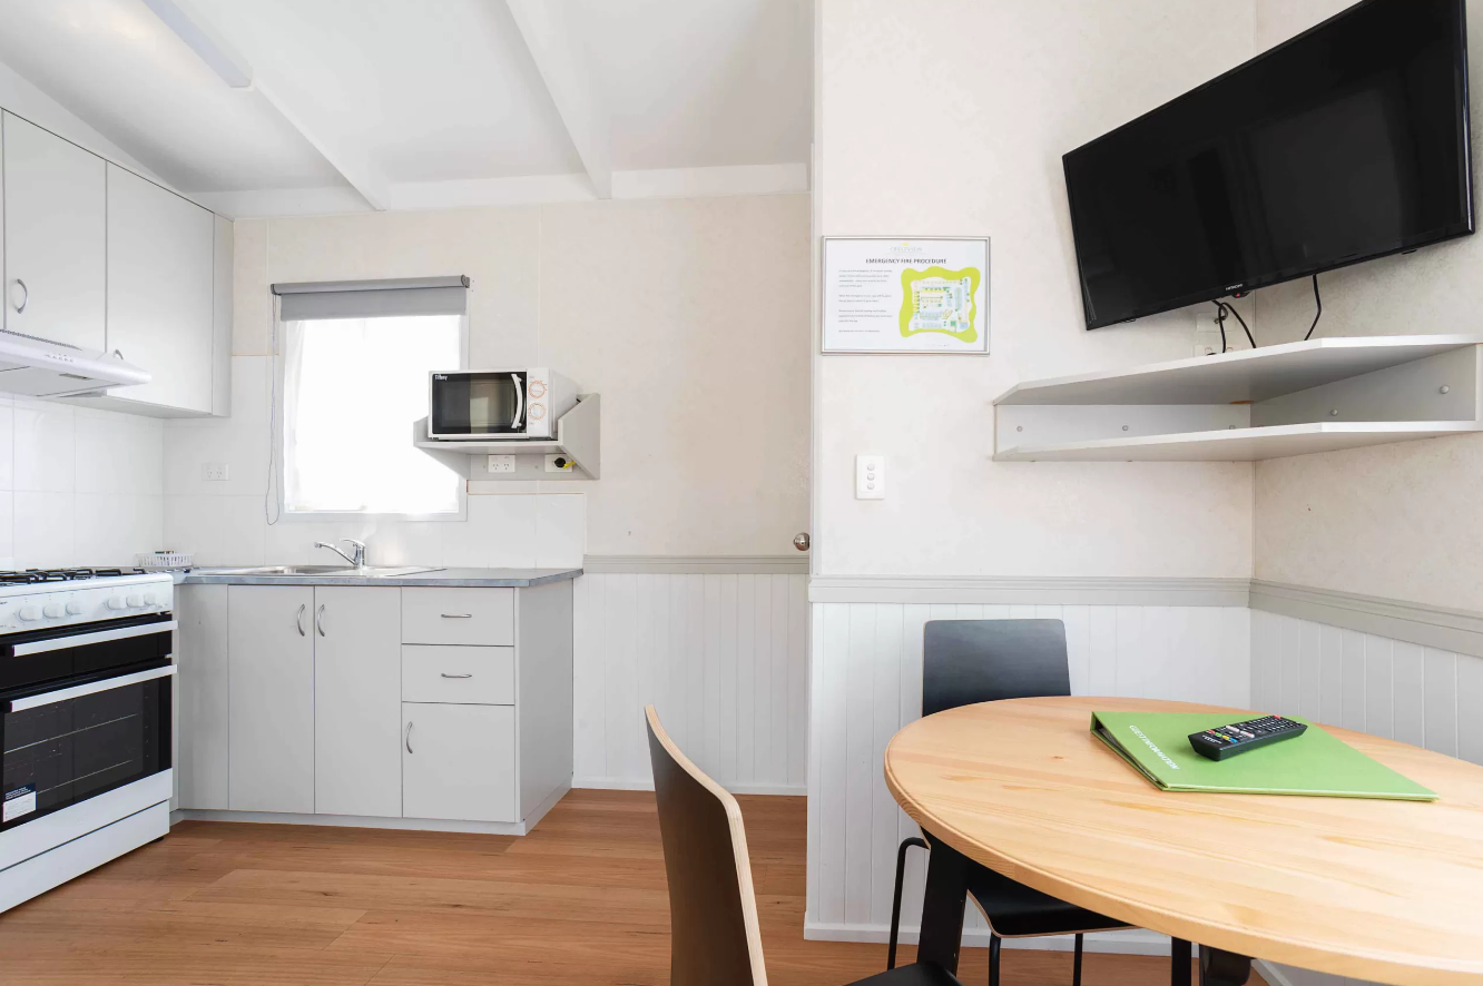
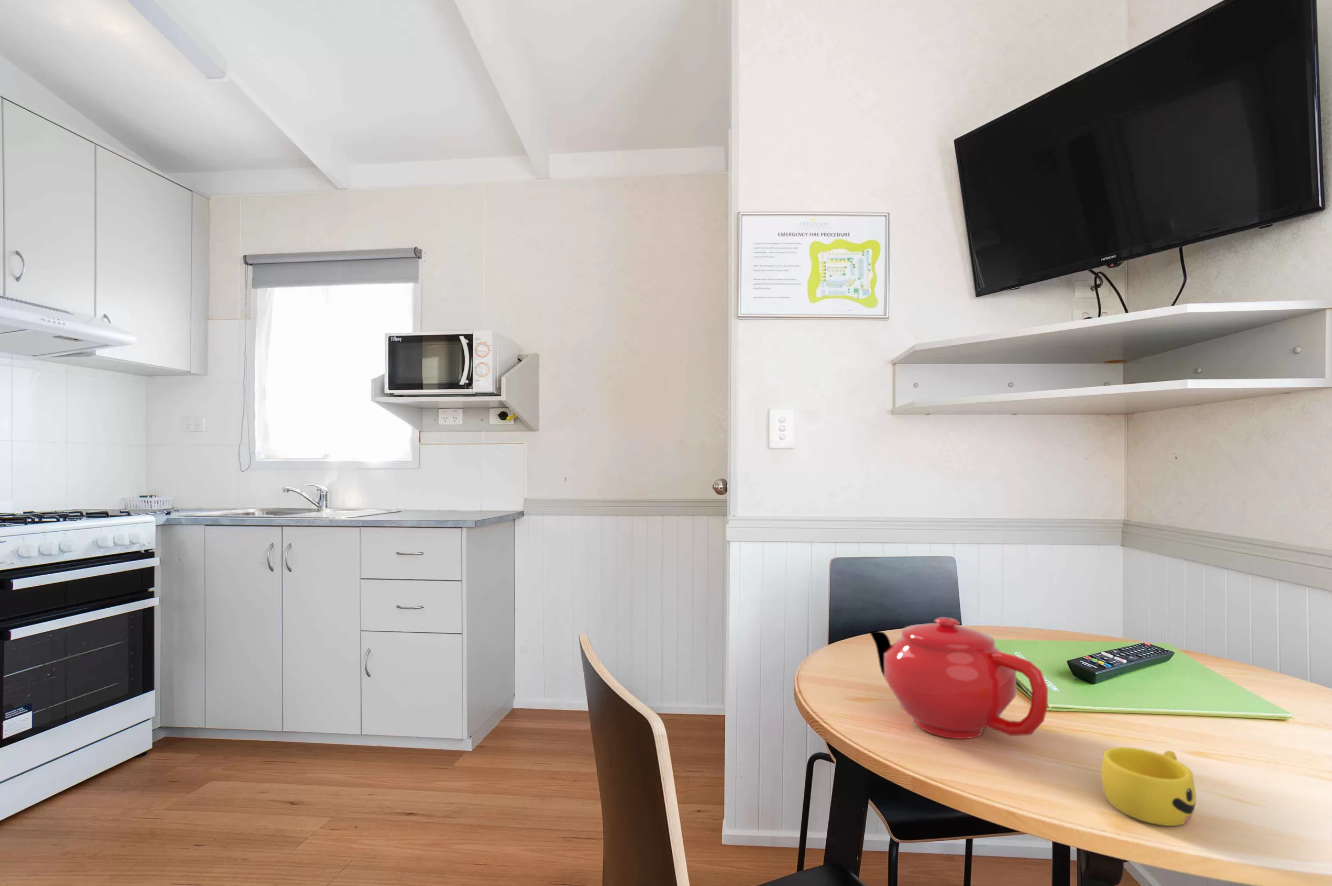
+ cup [1100,746,1197,827]
+ teapot [869,616,1049,740]
